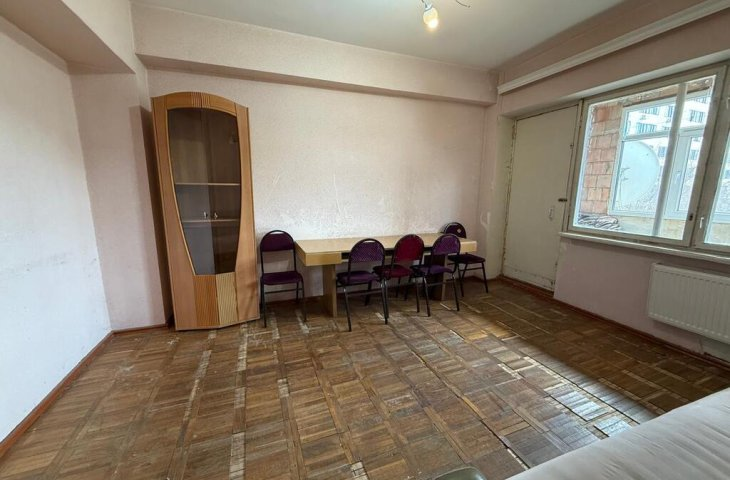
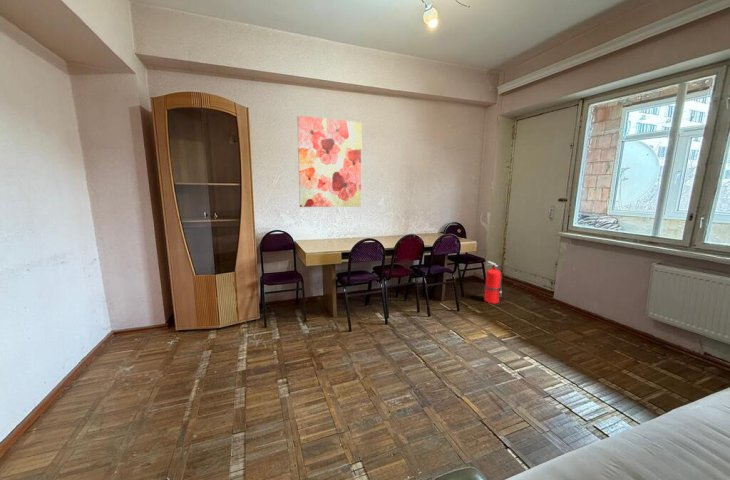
+ fire extinguisher [483,260,504,304]
+ wall art [296,115,363,208]
